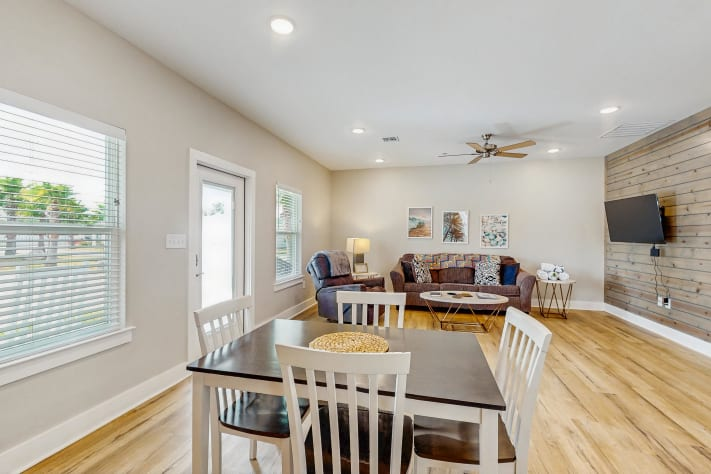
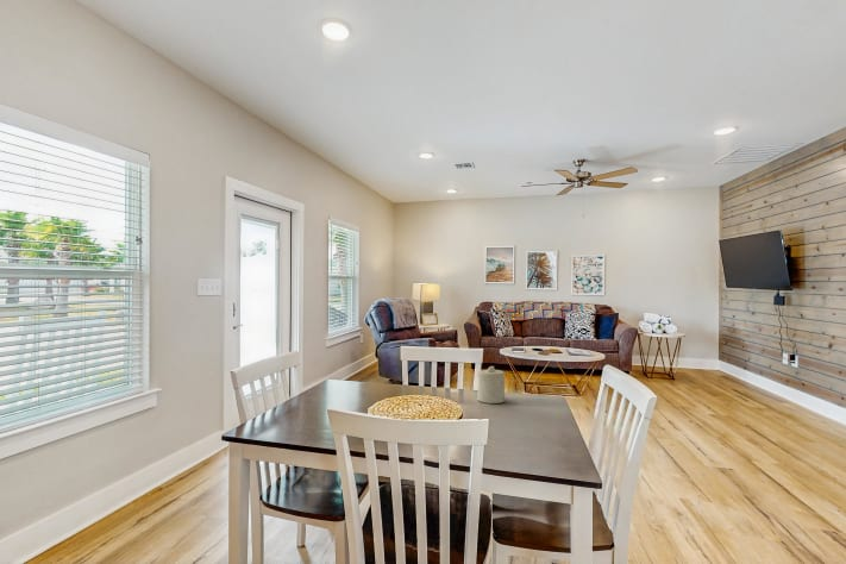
+ candle [476,365,506,405]
